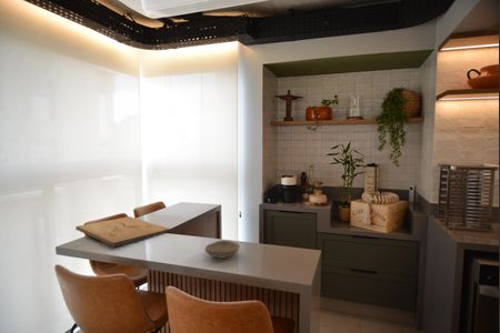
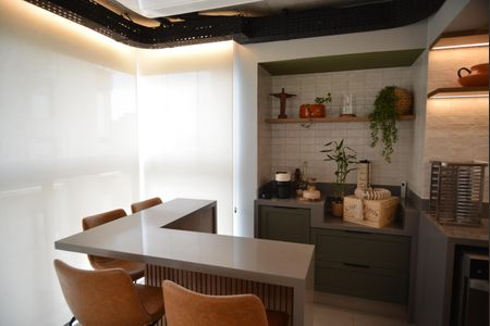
- cutting board [74,215,172,248]
- bowl [203,240,241,260]
